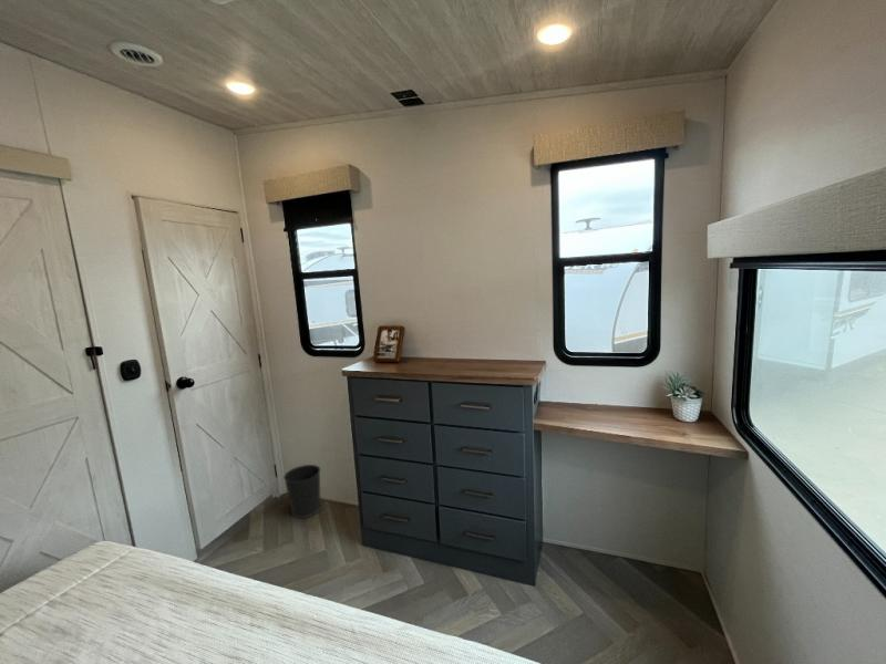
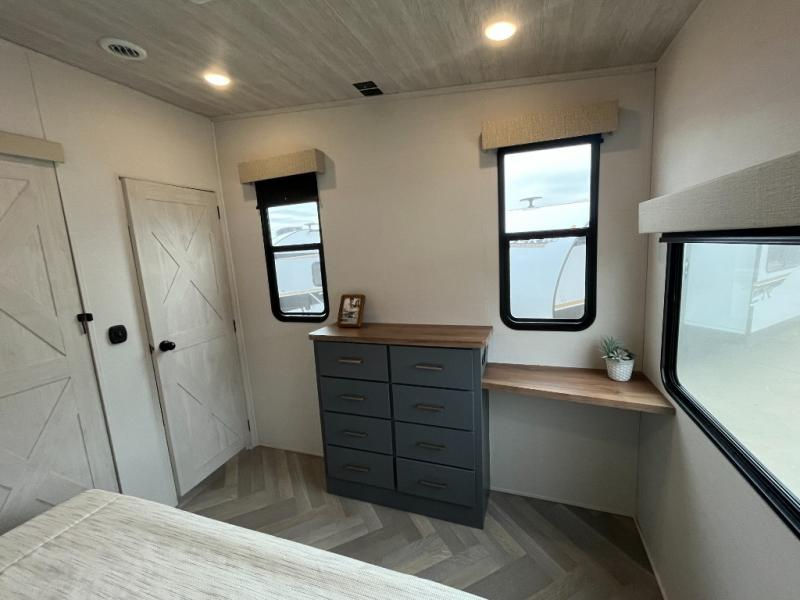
- wastebasket [282,464,321,519]
